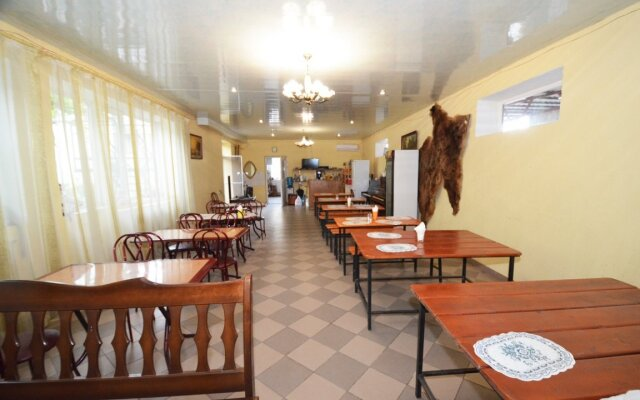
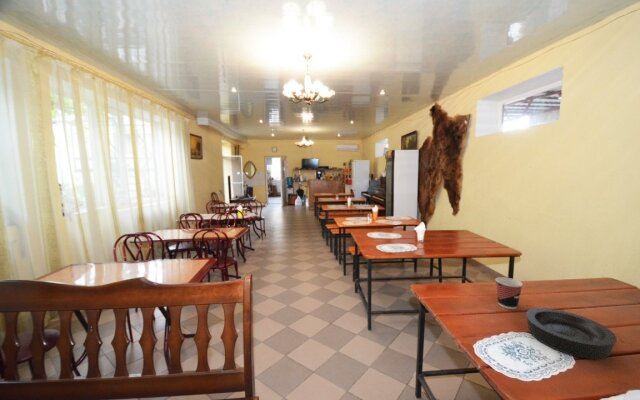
+ cup [494,276,524,310]
+ bowl [525,307,618,360]
